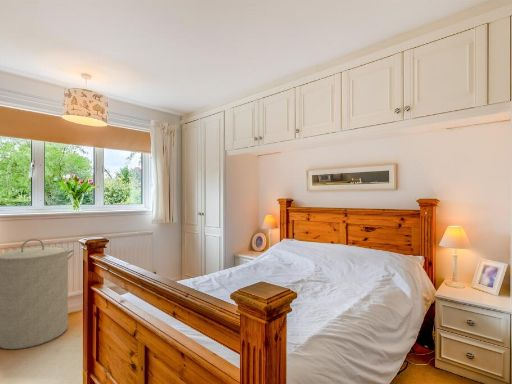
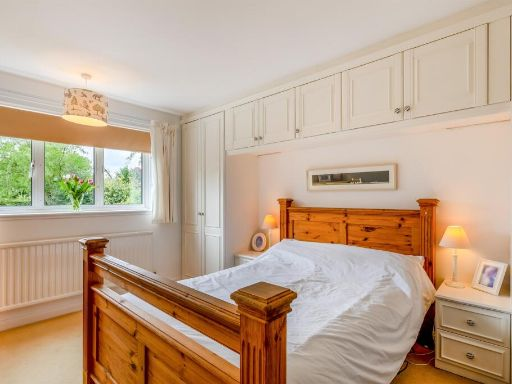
- laundry hamper [0,238,76,350]
